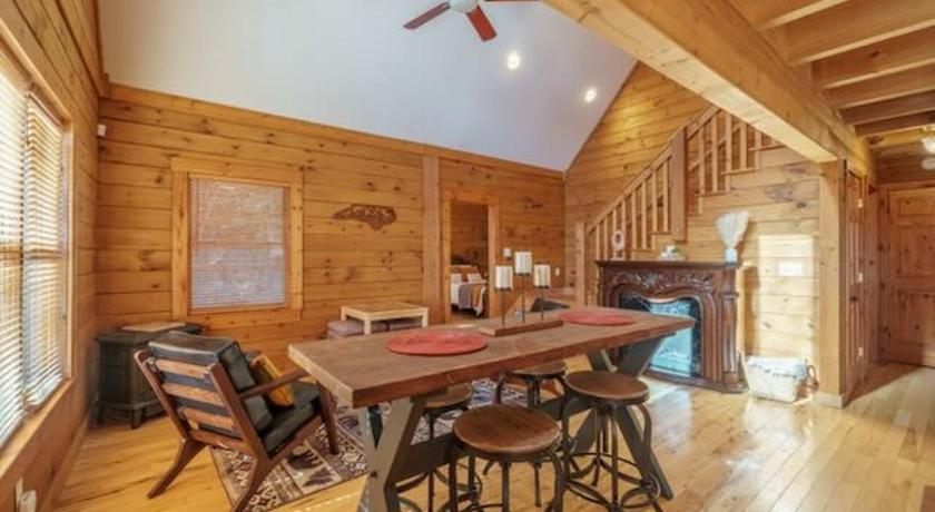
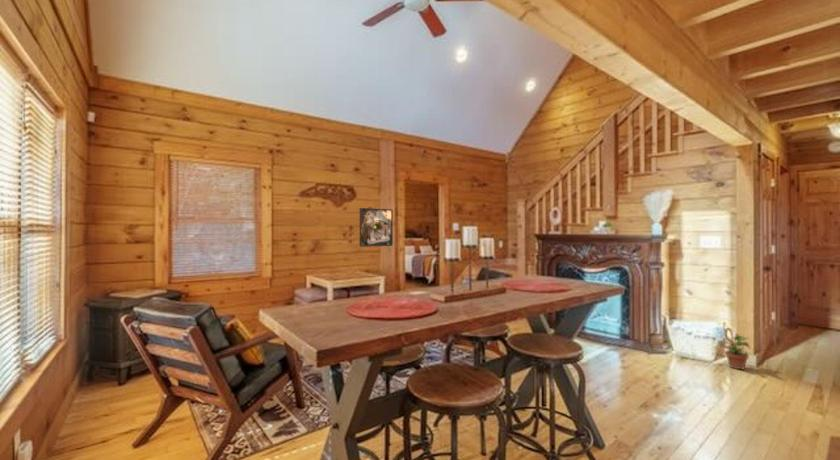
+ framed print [359,207,394,248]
+ potted plant [716,333,751,370]
